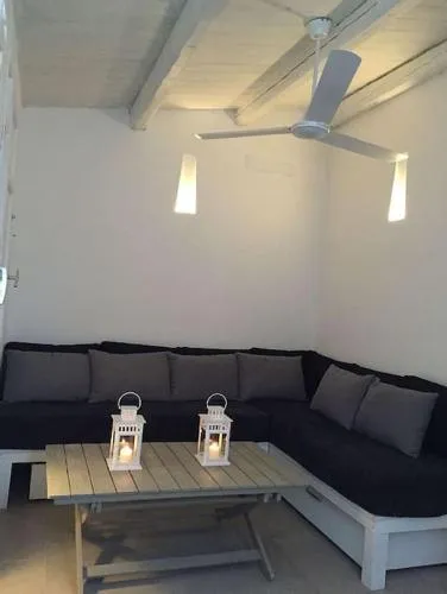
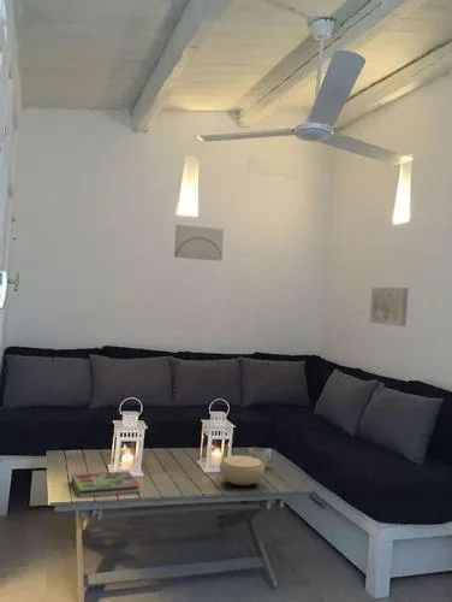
+ mug [248,447,274,468]
+ wall art [173,224,225,262]
+ bowl [219,454,266,486]
+ wall art [369,287,410,327]
+ book [70,470,142,498]
